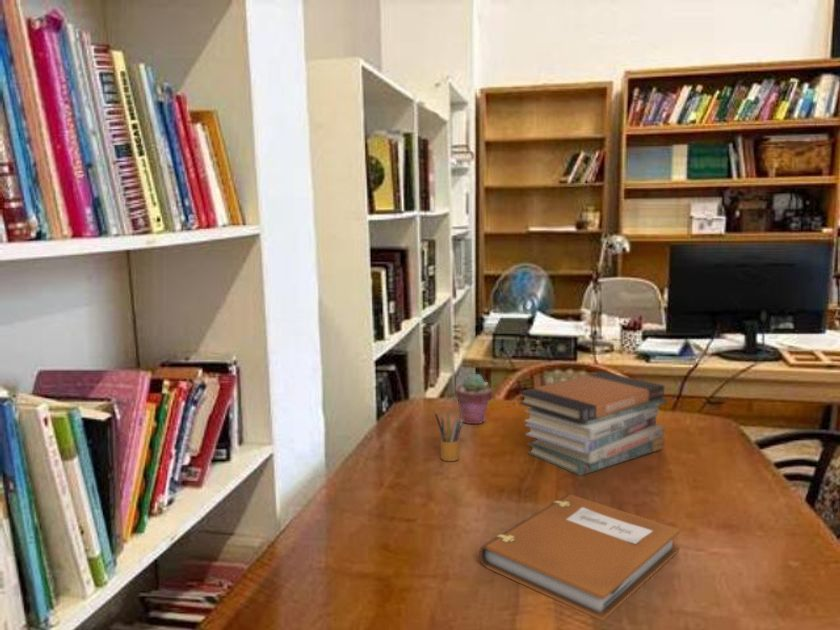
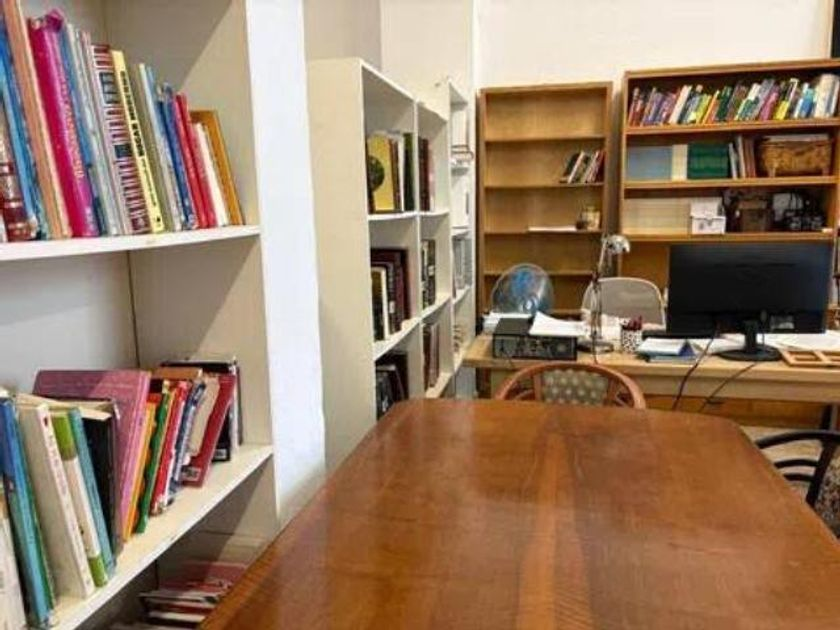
- notebook [478,494,681,622]
- book stack [518,370,668,477]
- pencil box [434,411,463,462]
- potted succulent [454,373,493,425]
